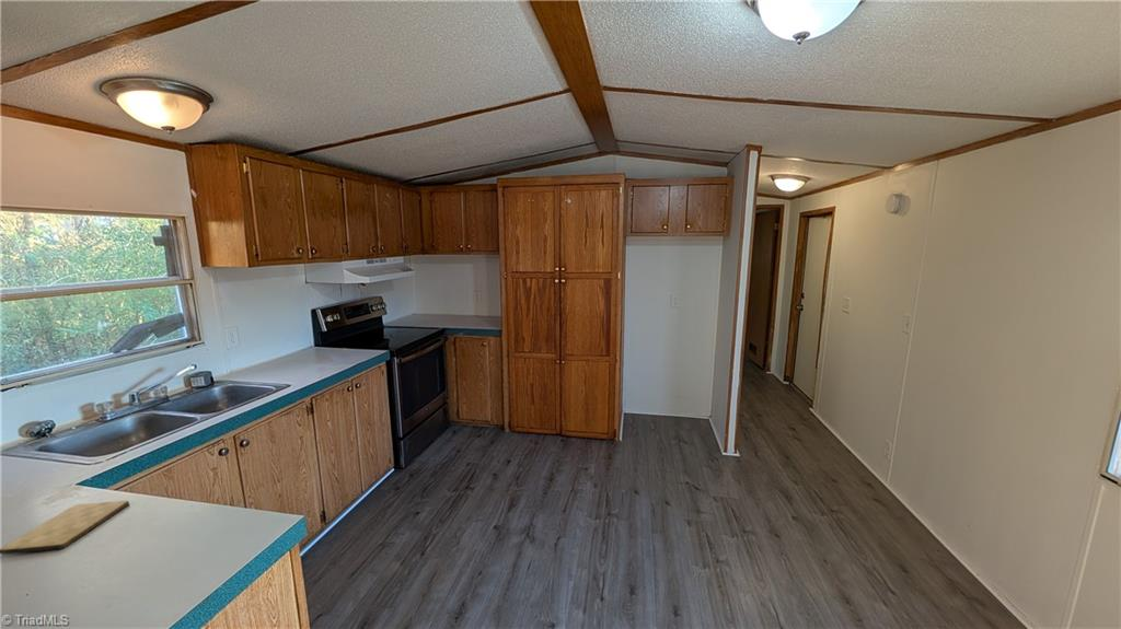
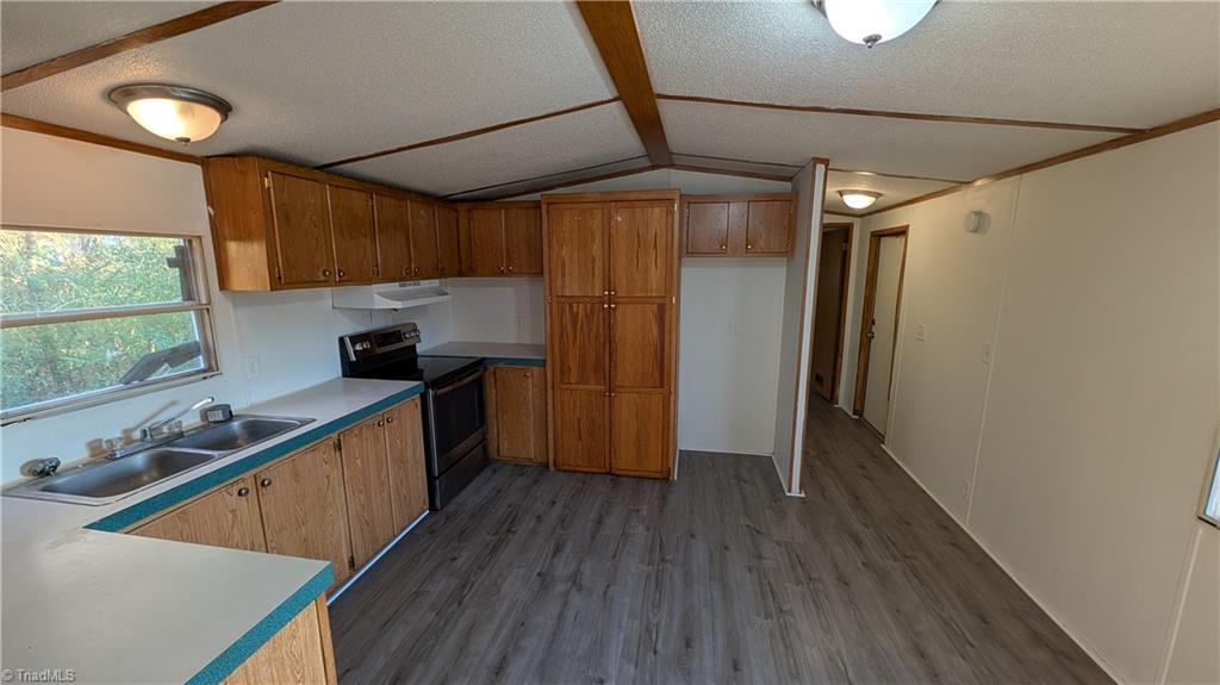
- cutting board [0,500,130,556]
